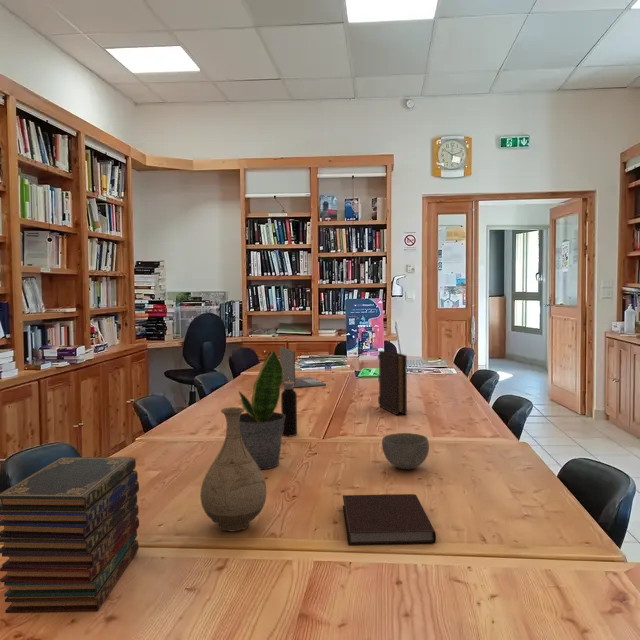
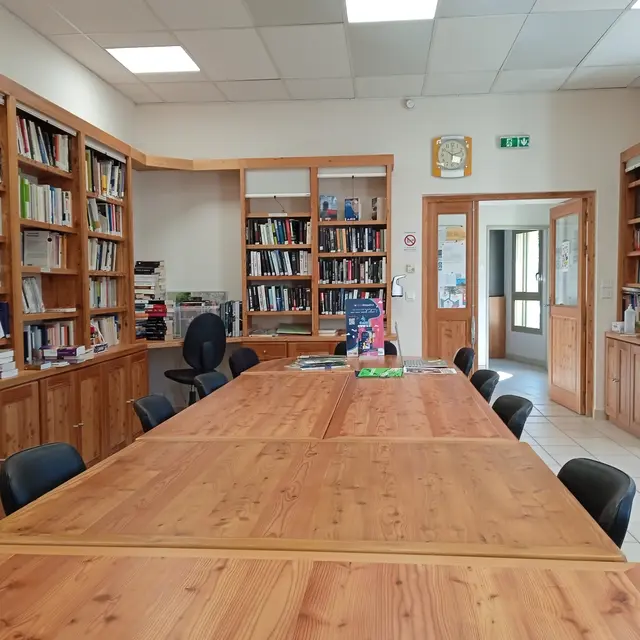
- bowl [381,432,430,470]
- book stack [0,456,140,614]
- book [377,350,408,416]
- laptop [279,346,327,388]
- potted plant [238,349,285,471]
- vase [200,406,267,532]
- notebook [342,493,437,546]
- water bottle [280,377,298,437]
